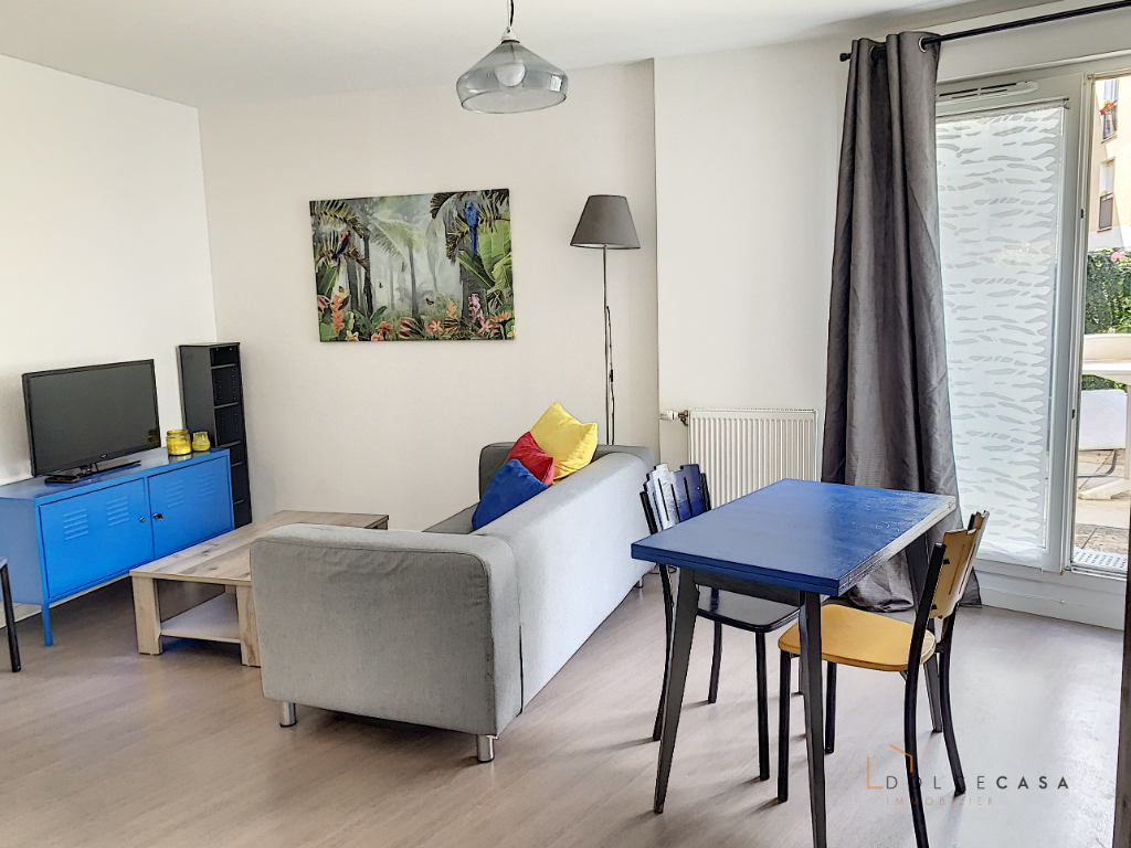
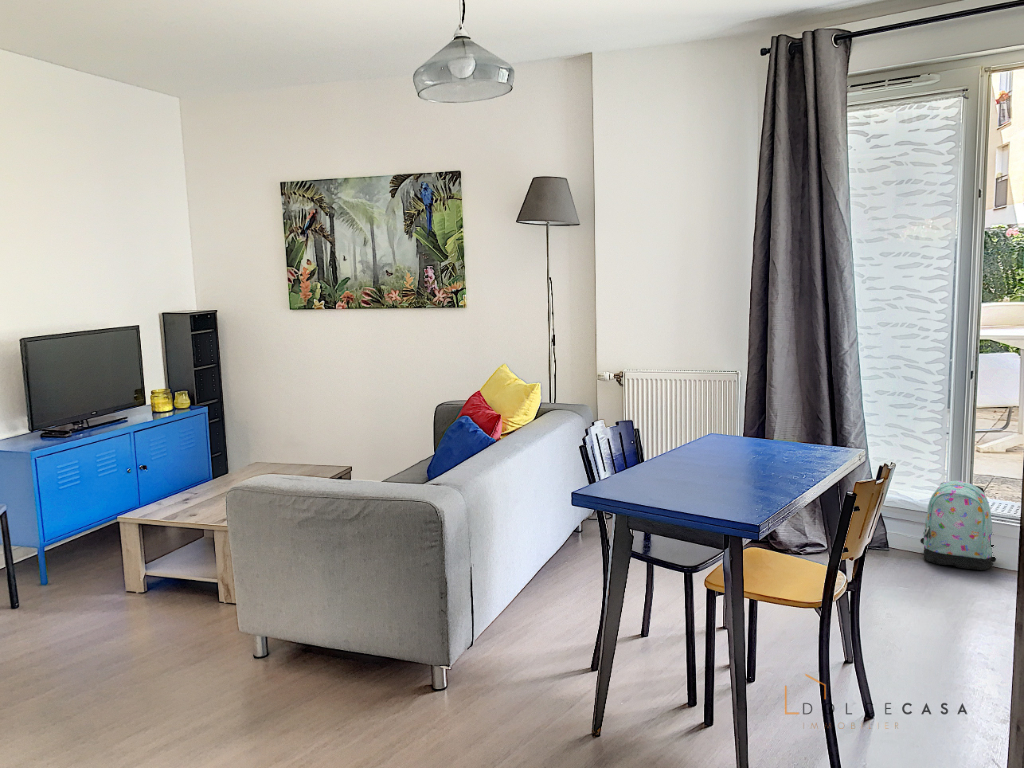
+ backpack [919,480,997,571]
